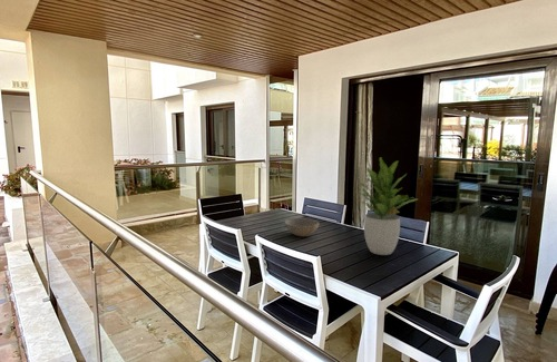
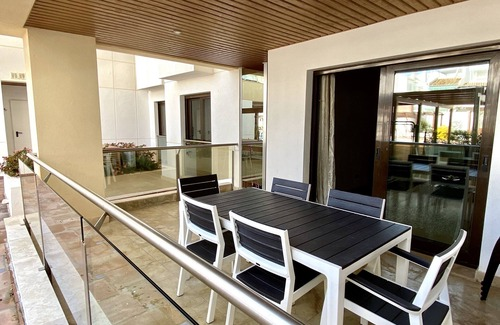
- bowl [283,217,320,237]
- potted plant [358,156,418,256]
